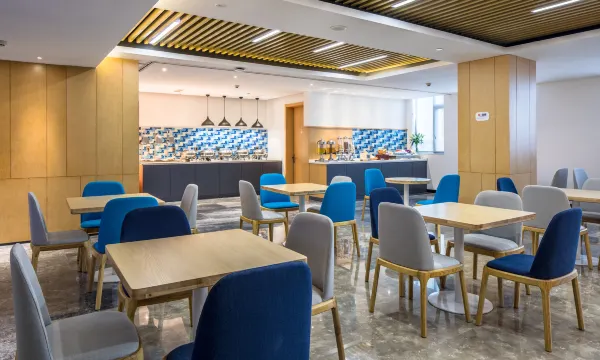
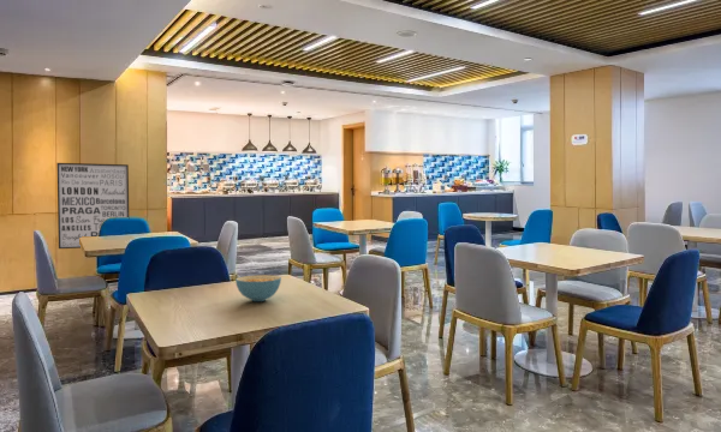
+ cereal bowl [234,274,282,302]
+ wall art [55,162,130,250]
